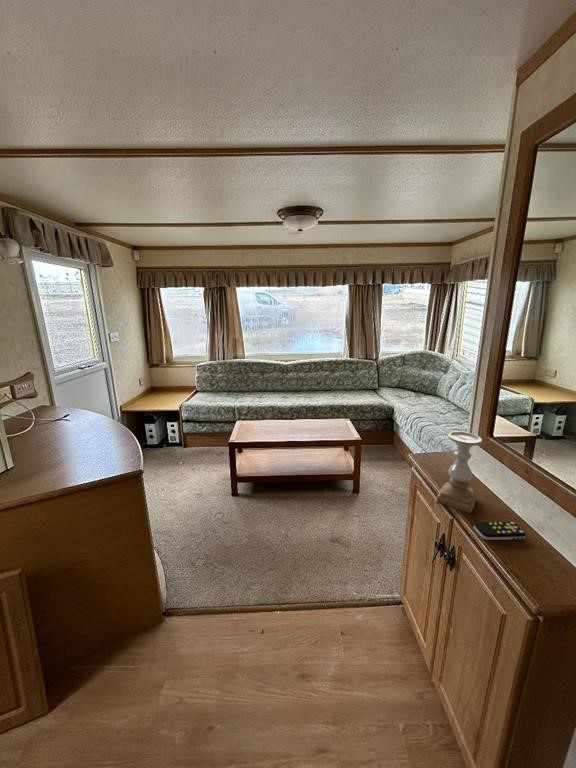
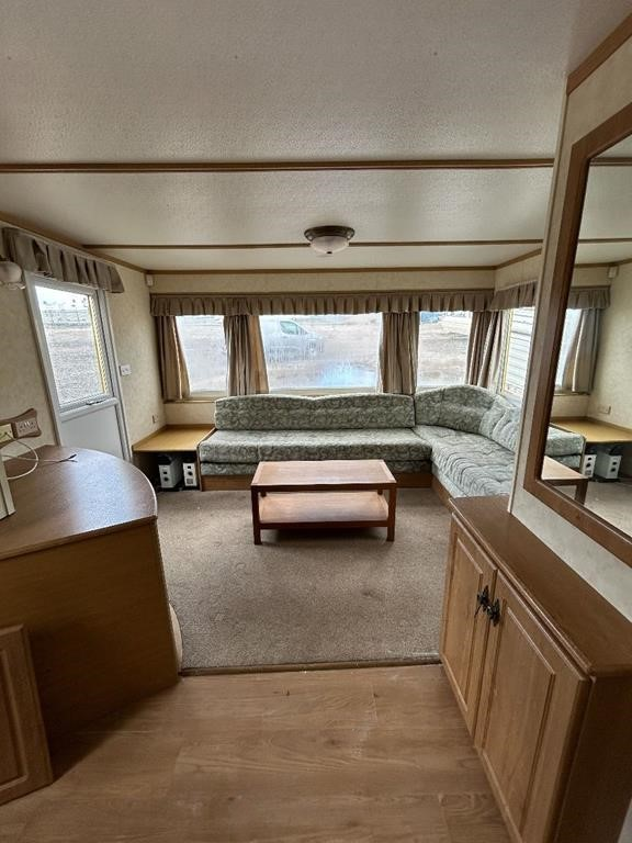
- remote control [473,521,526,541]
- candle holder [436,430,483,514]
